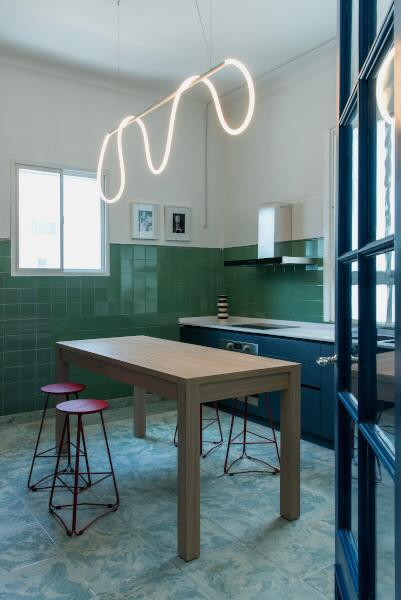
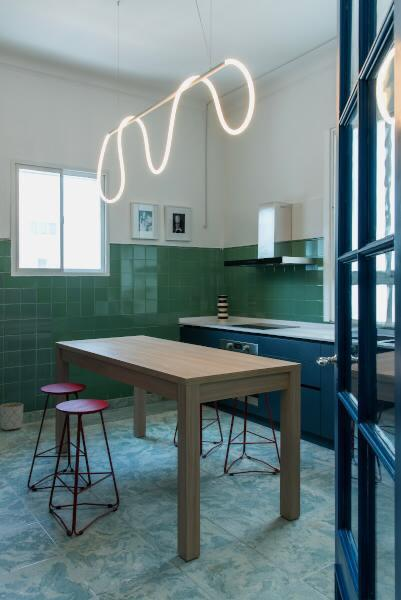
+ planter [0,402,24,431]
